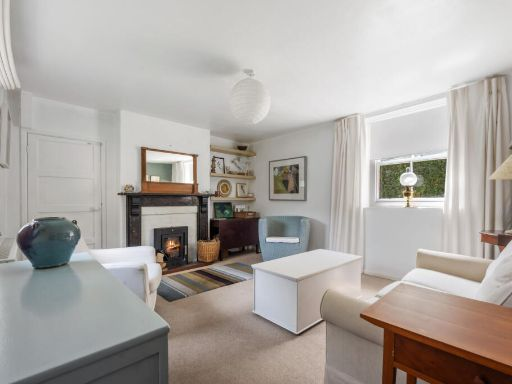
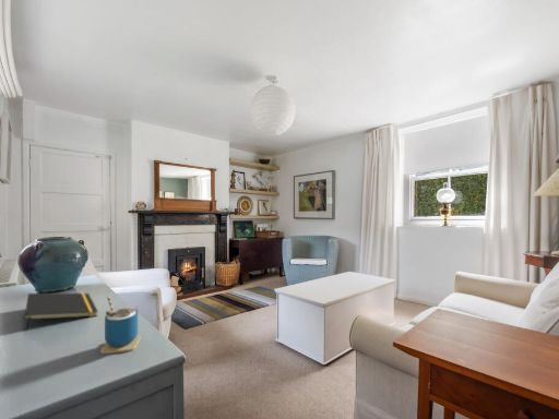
+ notepad [23,292,99,332]
+ cup [99,295,142,355]
